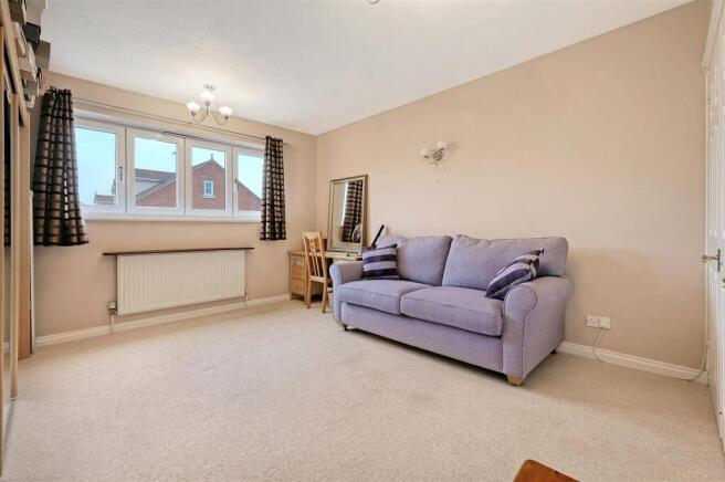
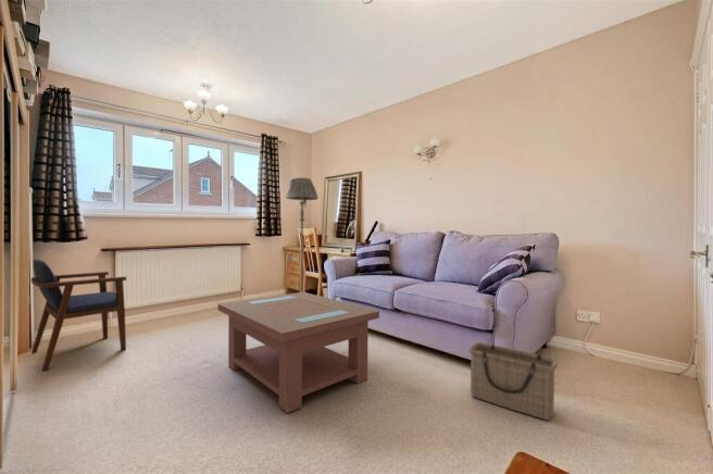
+ armchair [30,258,127,372]
+ coffee table [216,291,380,414]
+ floor lamp [285,177,320,292]
+ basket [467,341,559,421]
